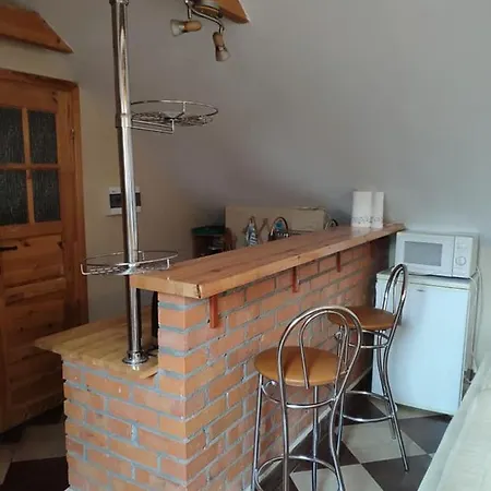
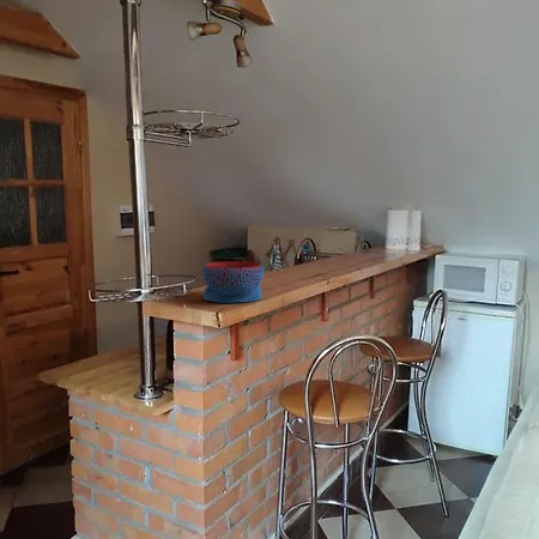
+ bowl [201,260,265,303]
